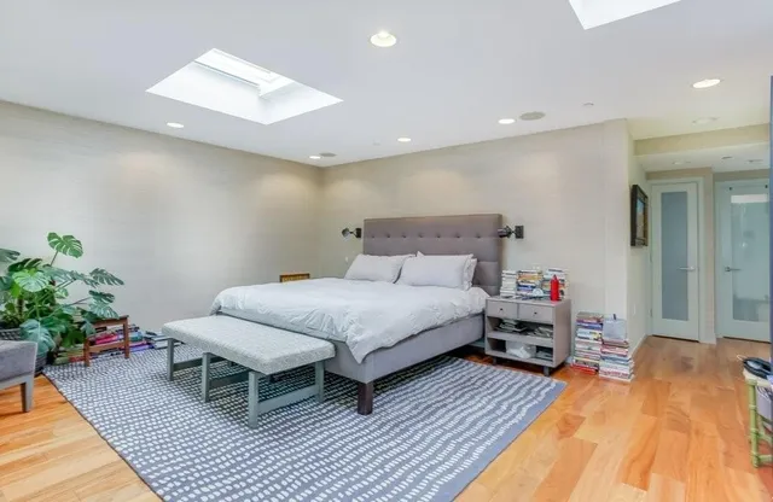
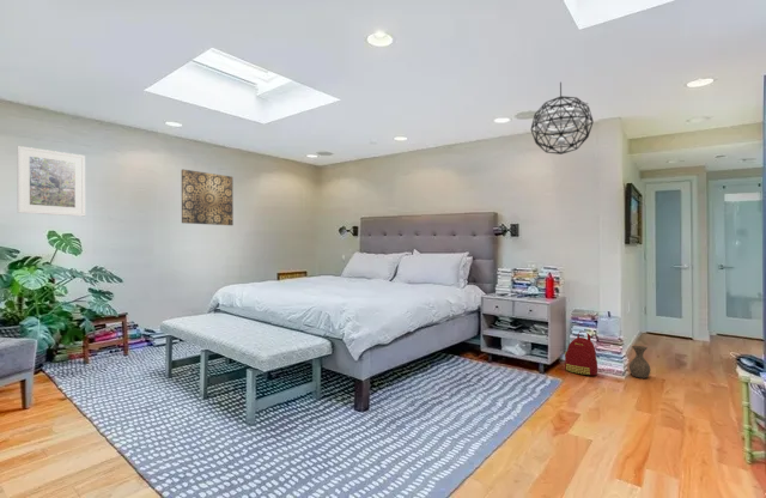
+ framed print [17,145,86,218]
+ wall art [181,169,235,226]
+ vase [628,345,651,379]
+ backpack [564,330,598,376]
+ pendant light [530,81,595,156]
